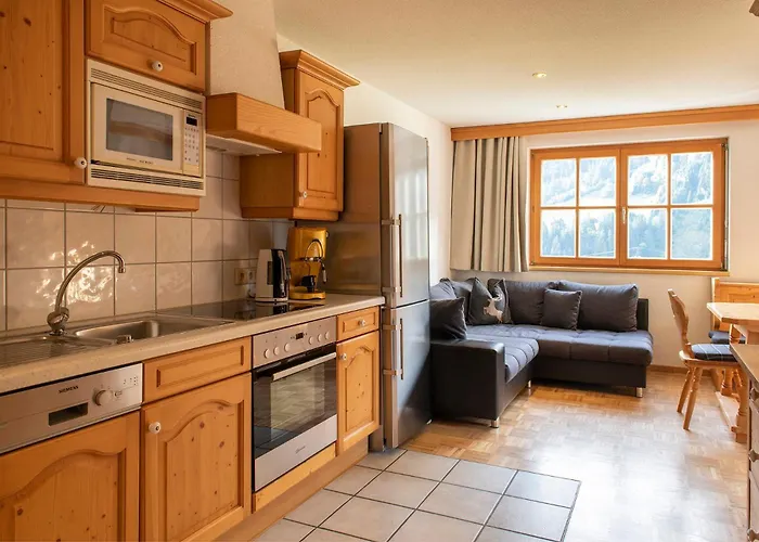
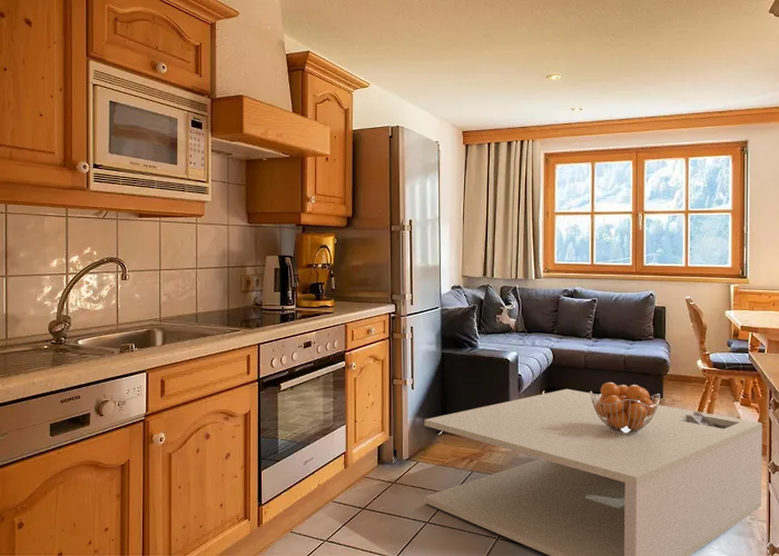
+ fruit basket [589,381,661,435]
+ coffee table [423,388,763,556]
